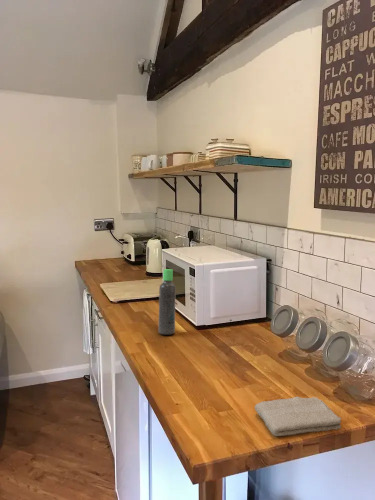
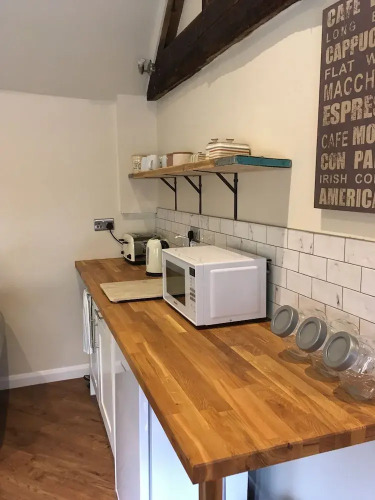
- washcloth [254,396,342,437]
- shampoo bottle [157,268,177,335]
